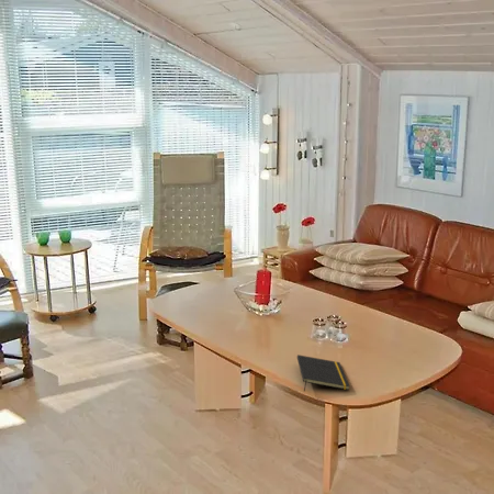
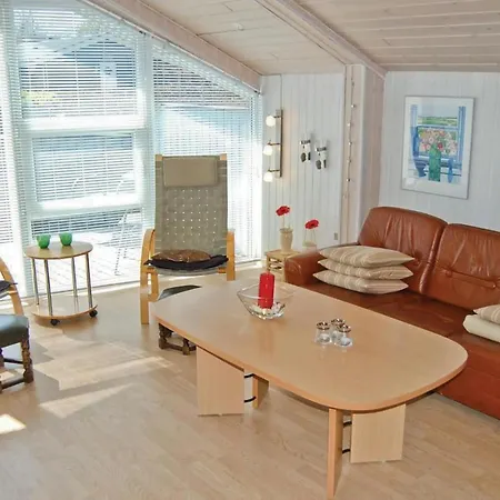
- notepad [296,353,351,393]
